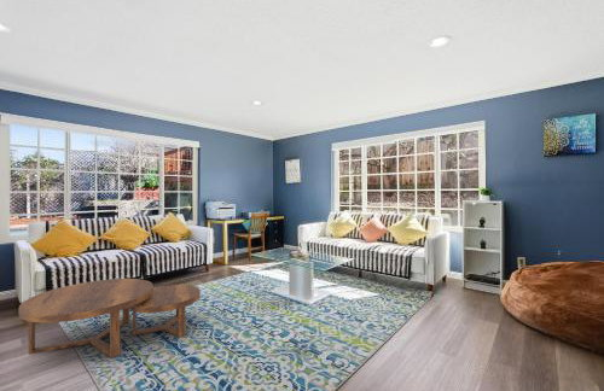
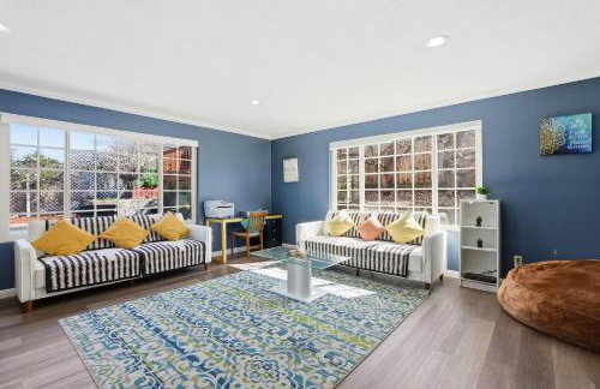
- coffee table [18,278,202,358]
